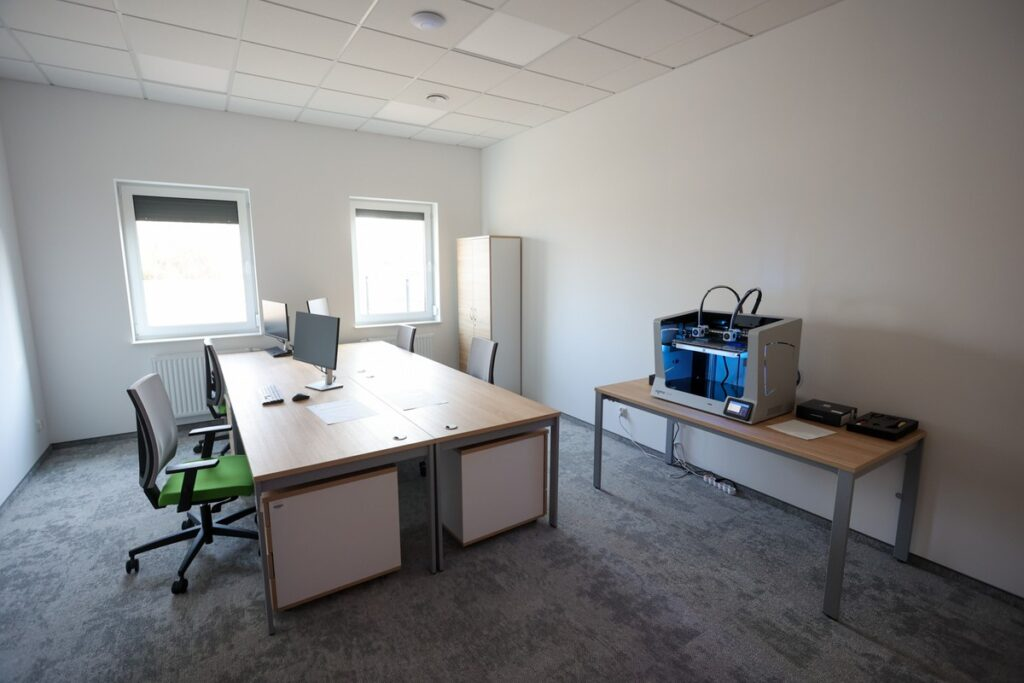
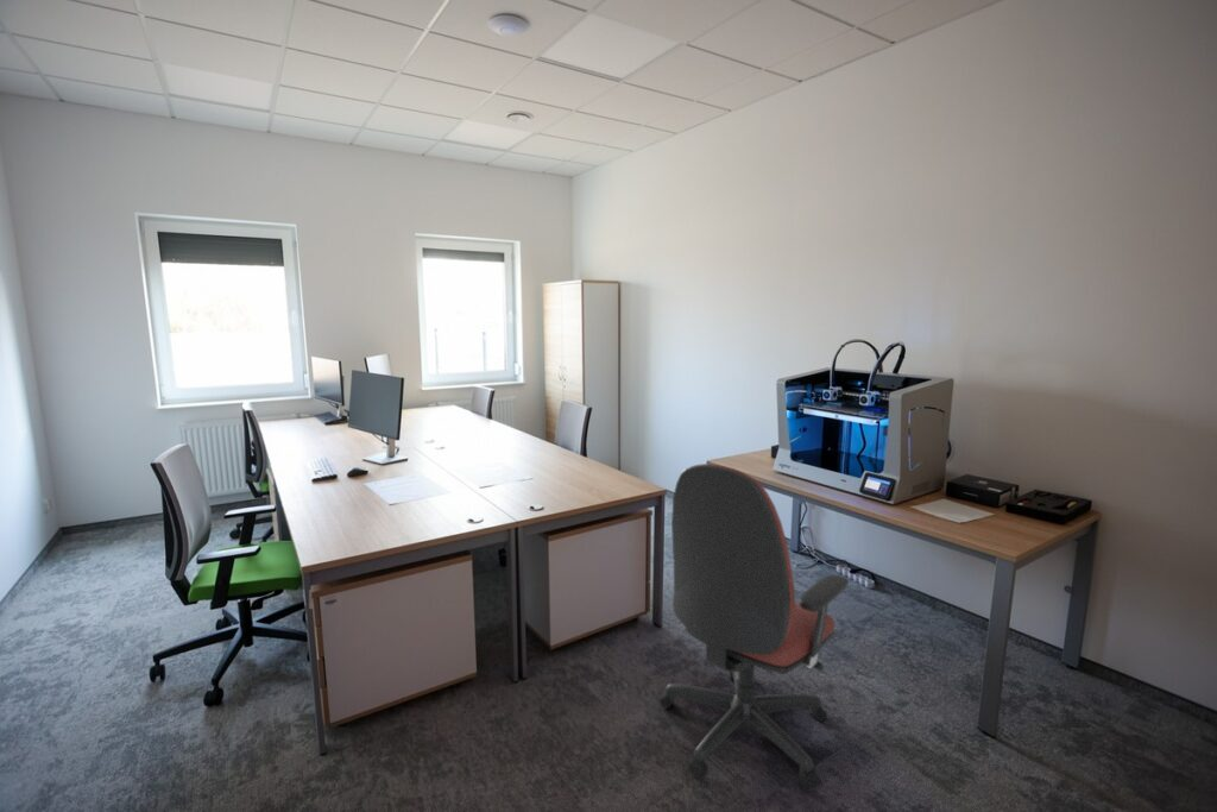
+ office chair [658,462,850,791]
